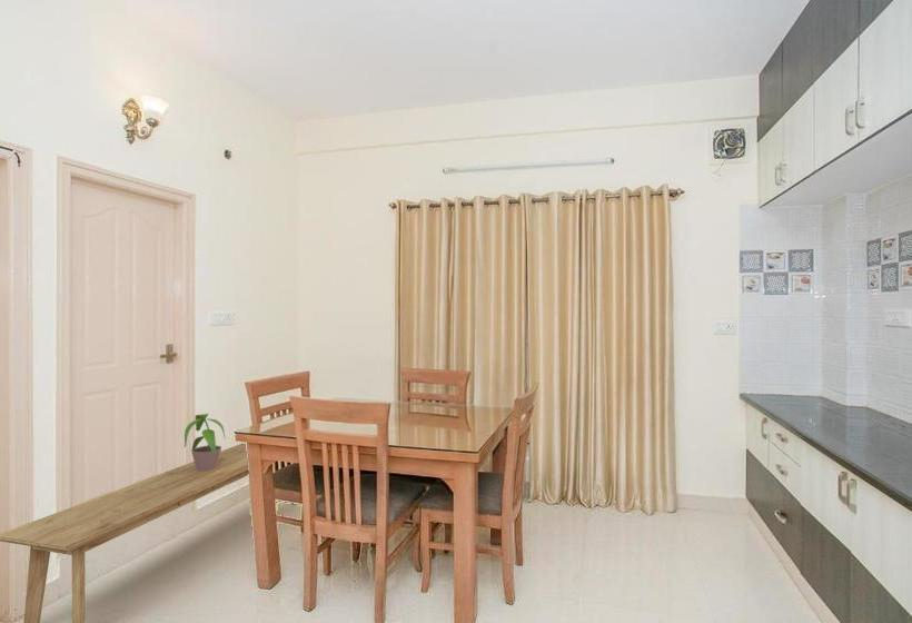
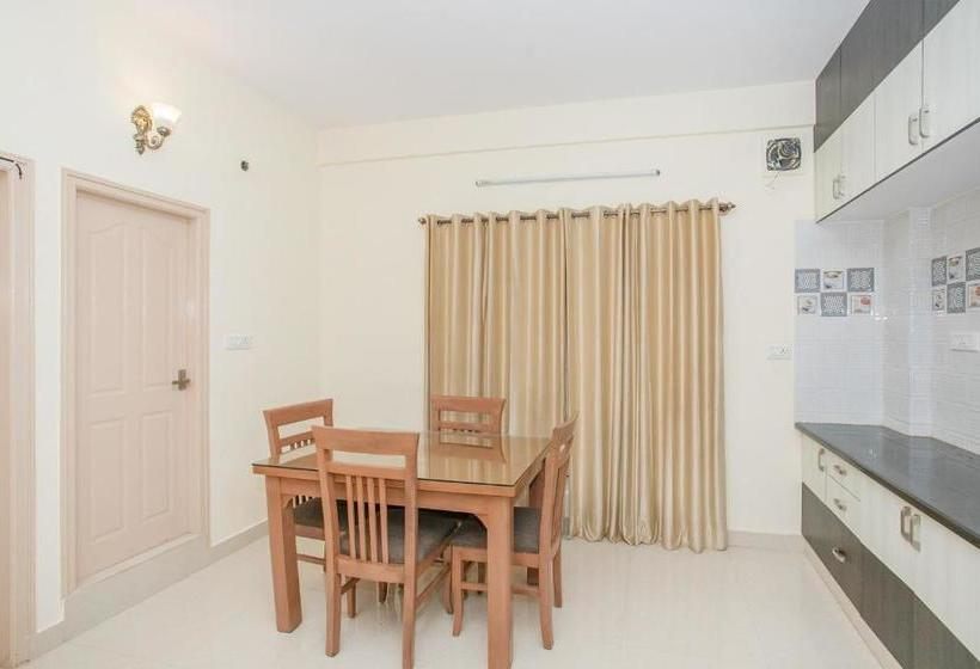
- potted plant [184,413,227,471]
- bench [0,442,297,623]
